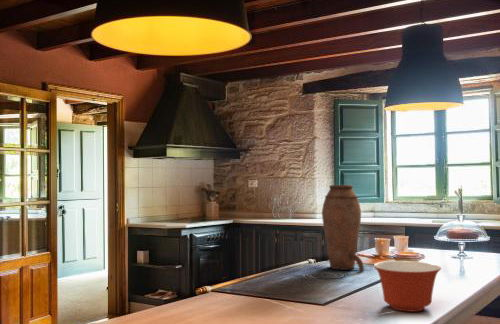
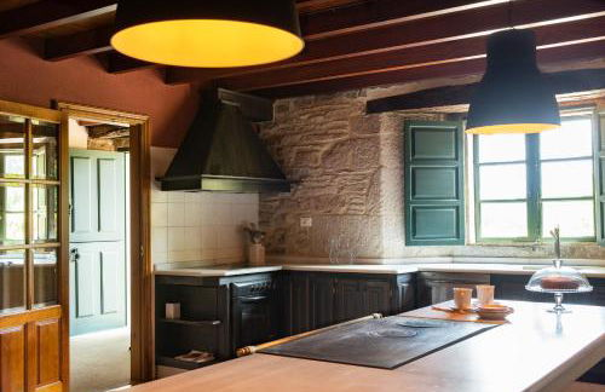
- vase [321,184,365,272]
- mixing bowl [373,260,442,313]
